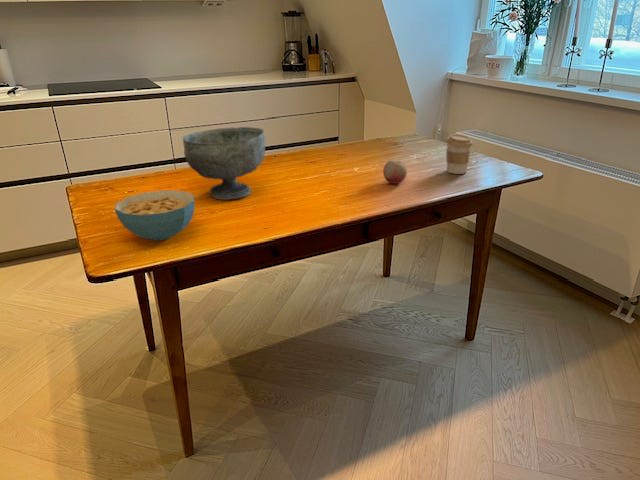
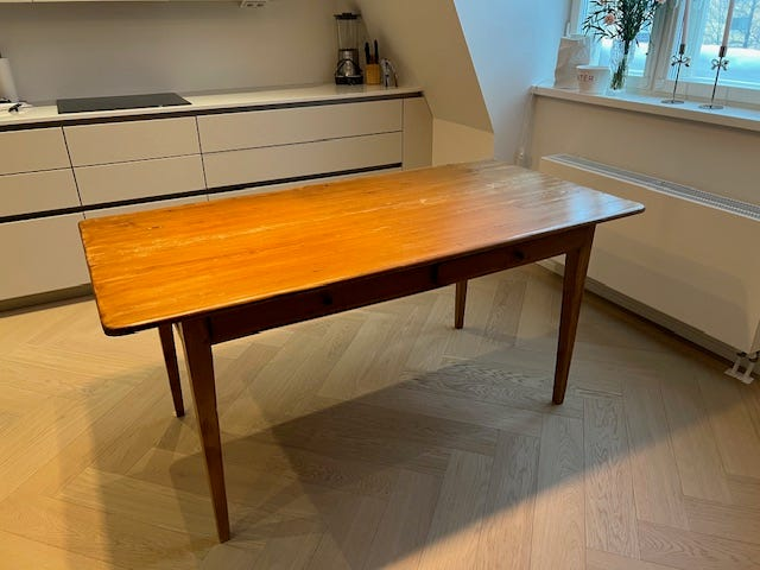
- coffee cup [445,134,474,175]
- decorative bowl [182,126,266,201]
- cereal bowl [114,189,195,242]
- fruit [382,159,408,185]
